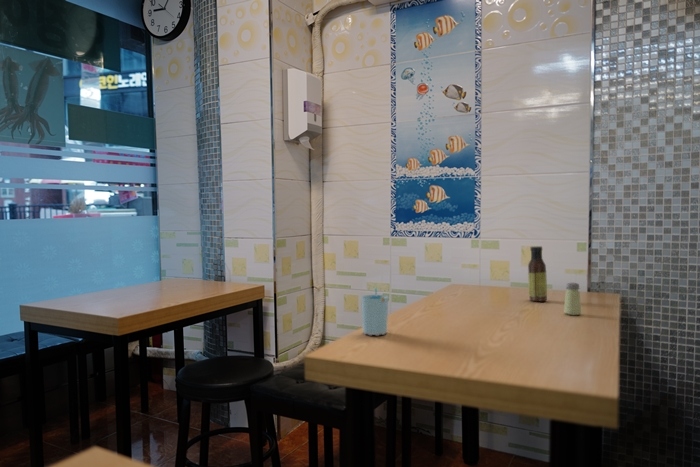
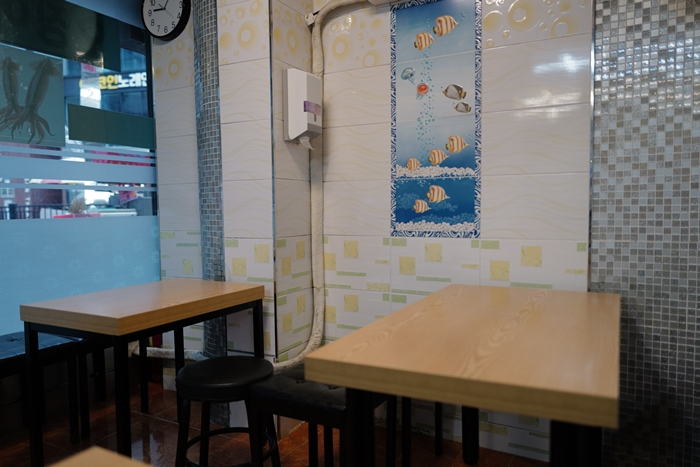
- cup [360,287,389,337]
- saltshaker [563,282,582,316]
- sauce bottle [527,245,548,302]
